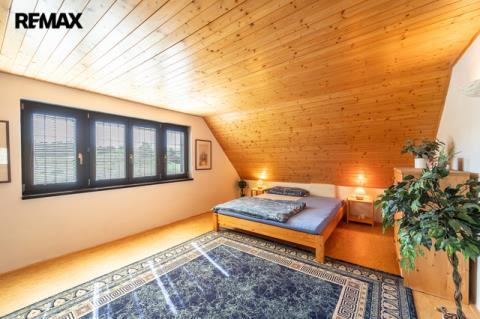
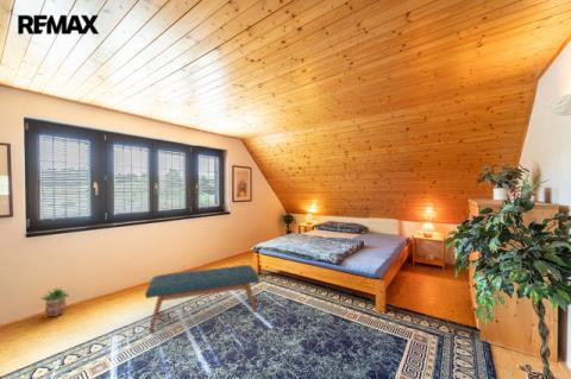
+ potted plant [38,285,71,317]
+ bench [144,264,261,331]
